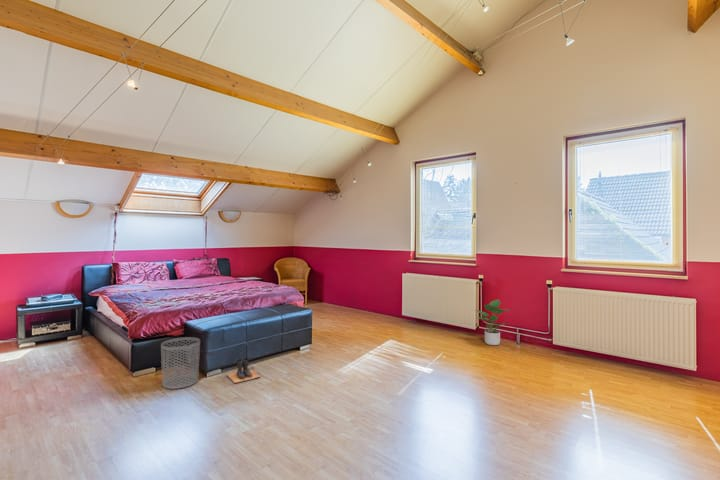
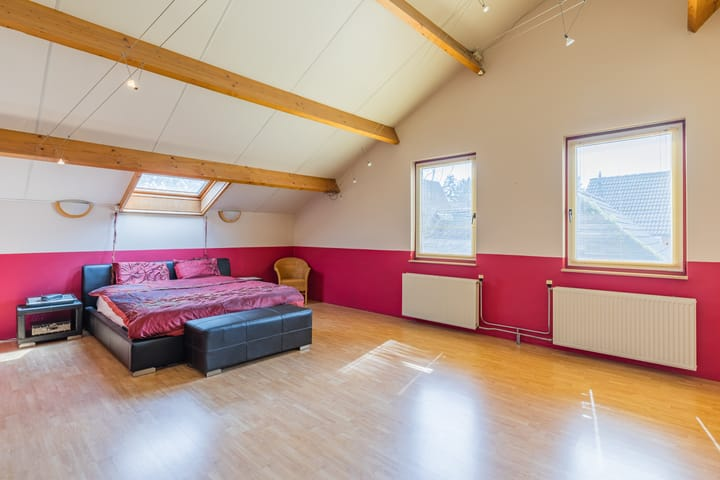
- waste bin [160,336,201,390]
- potted plant [475,298,510,346]
- boots [226,357,261,384]
